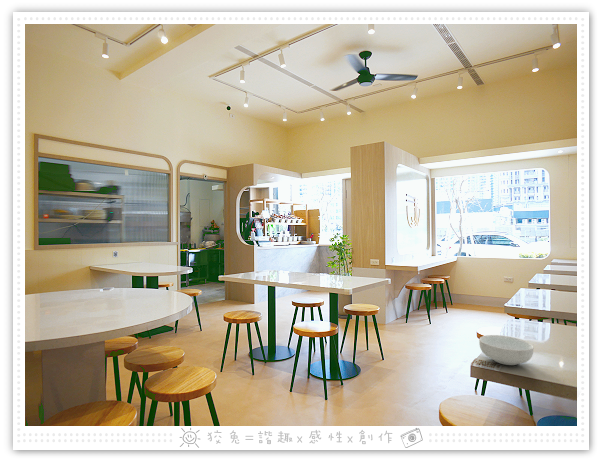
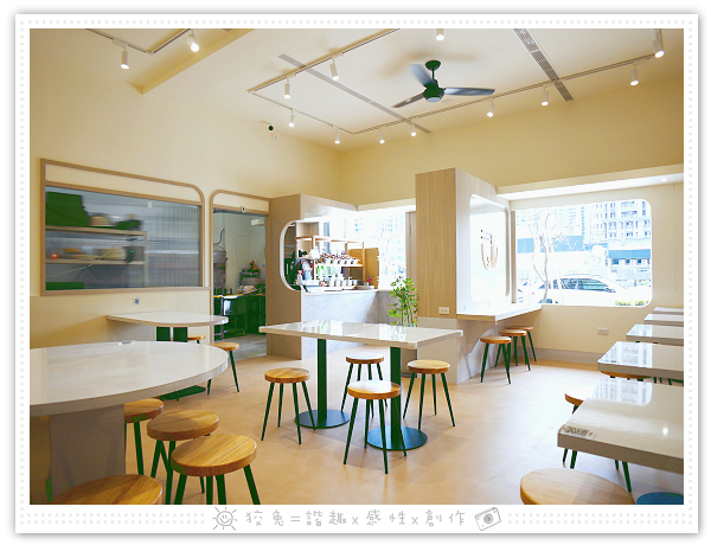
- cereal bowl [478,334,535,366]
